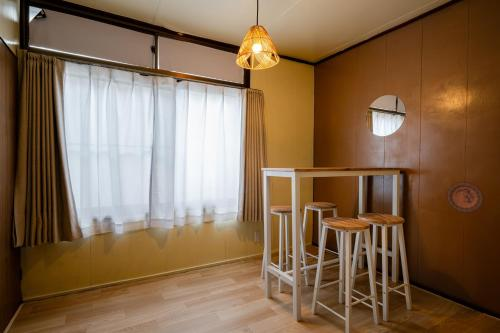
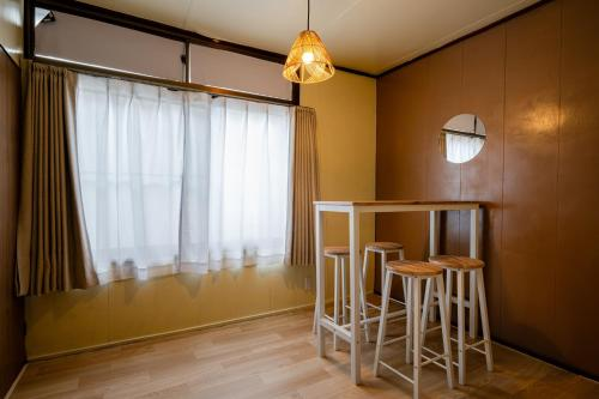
- decorative plate [446,181,485,214]
